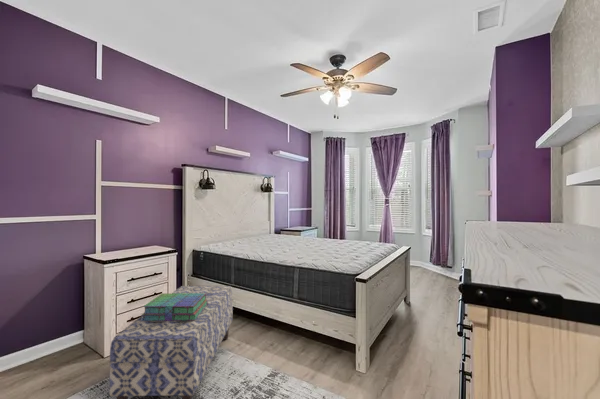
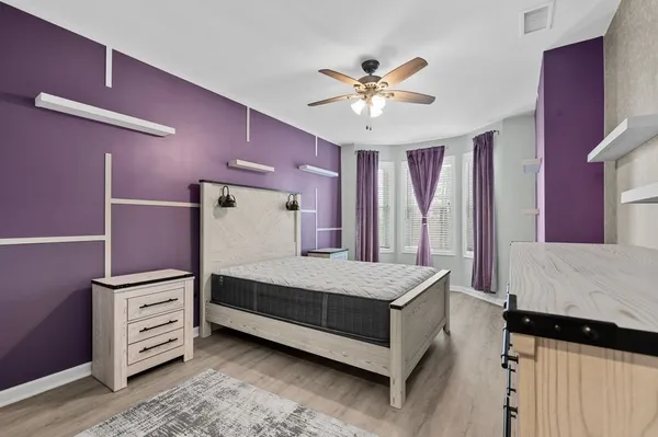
- bench [109,285,234,399]
- stack of books [140,292,207,321]
